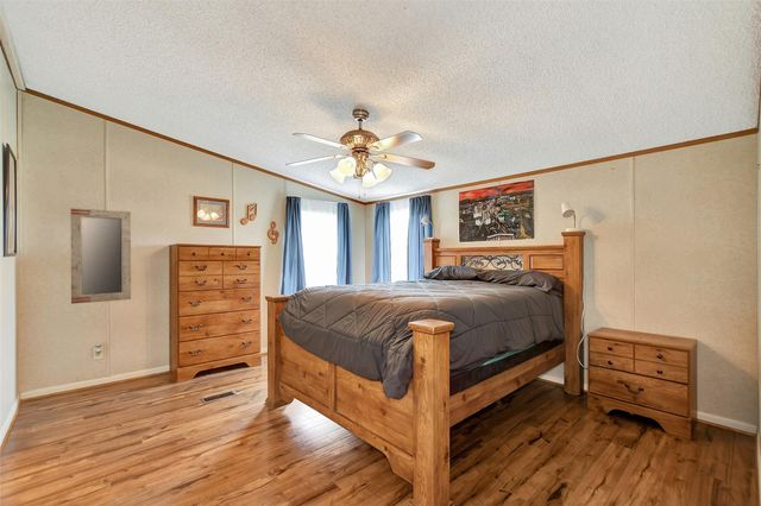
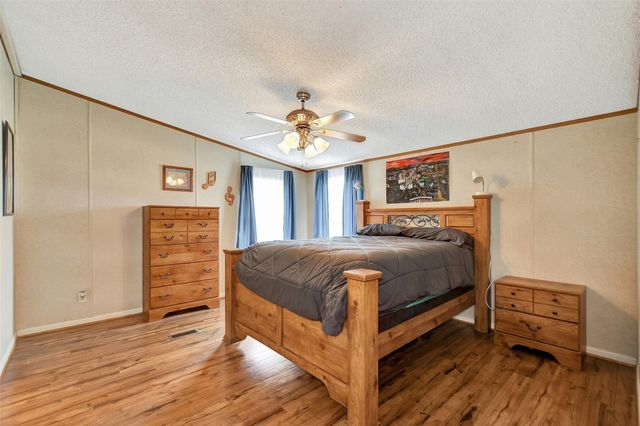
- home mirror [69,207,132,305]
